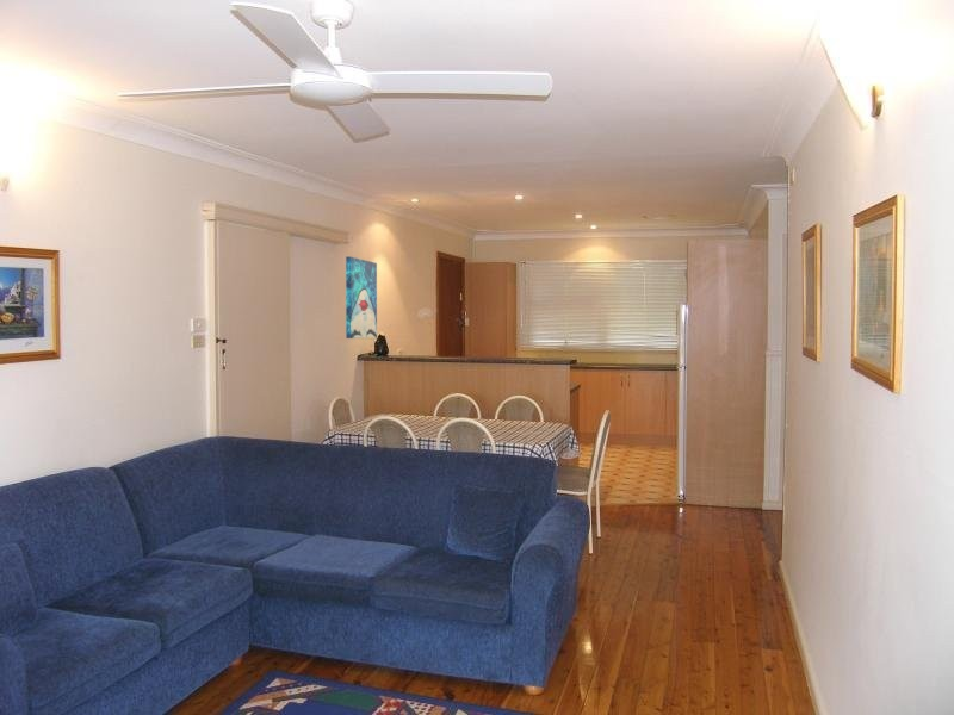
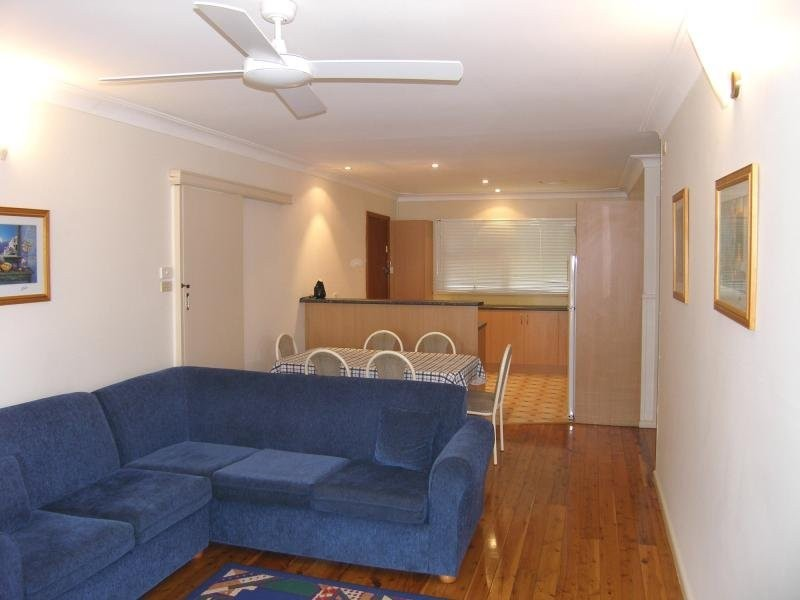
- wall art [345,255,378,340]
